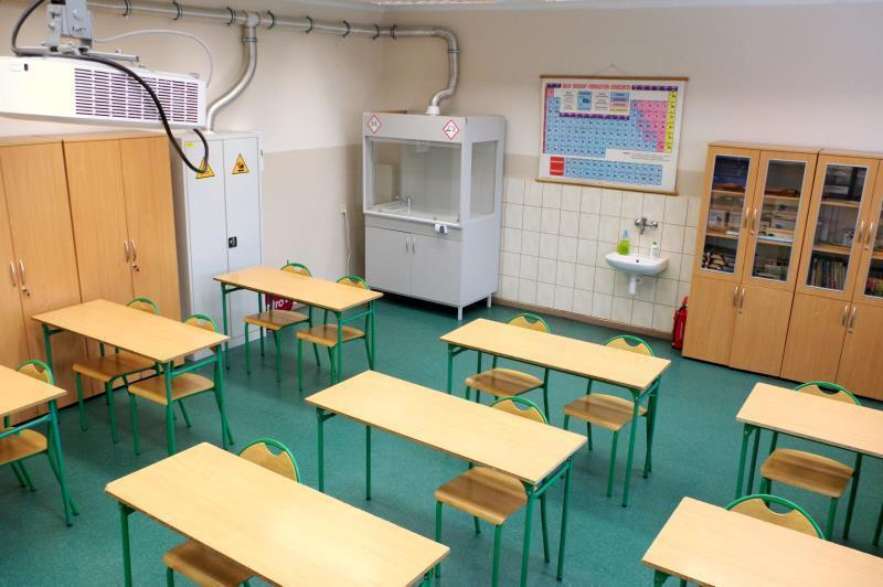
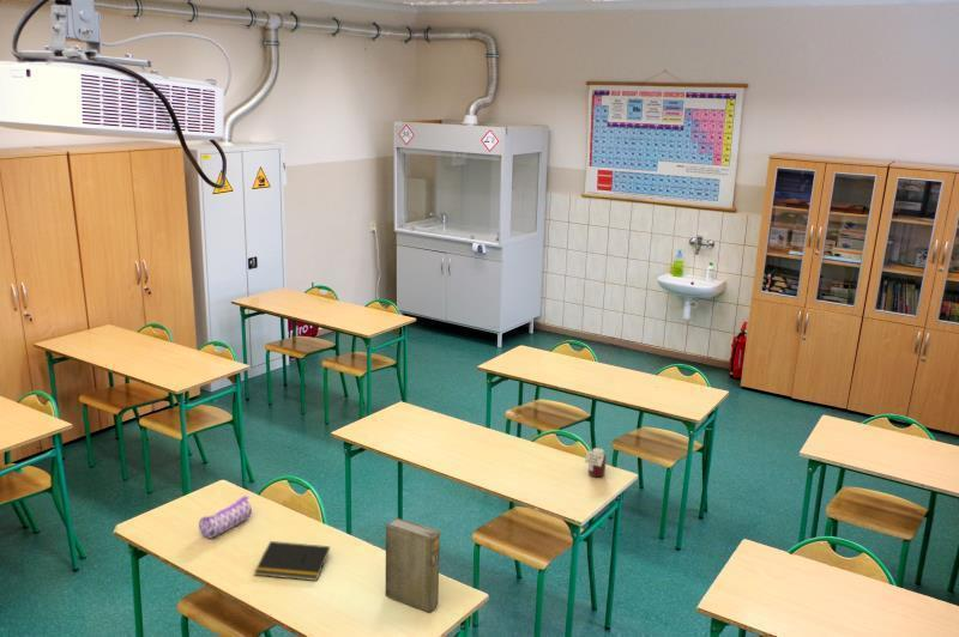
+ pencil case [198,495,253,540]
+ book [385,516,441,613]
+ notepad [253,540,331,582]
+ jar [583,447,608,478]
